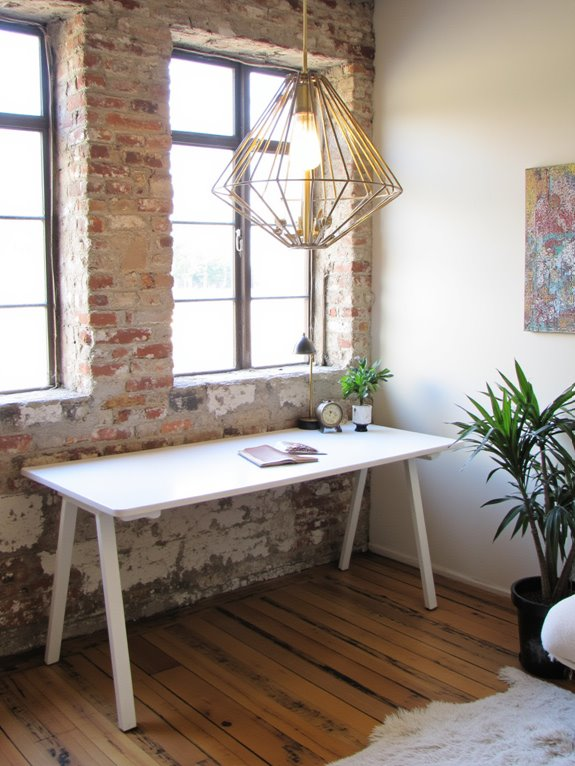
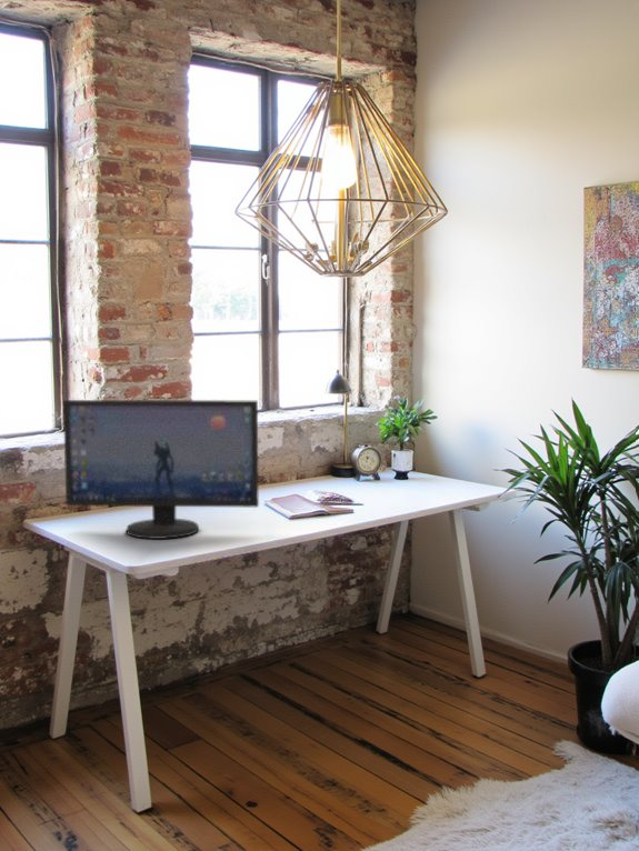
+ computer monitor [62,399,260,540]
